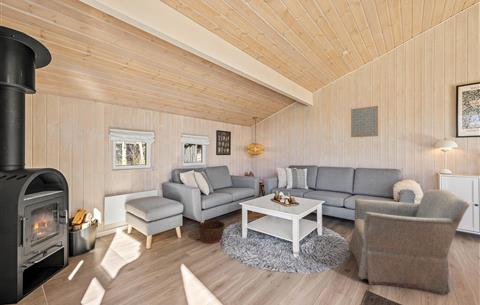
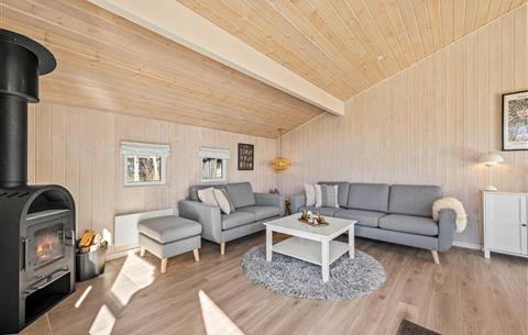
- basket [197,219,226,244]
- armchair [348,188,470,296]
- wall art [350,105,379,138]
